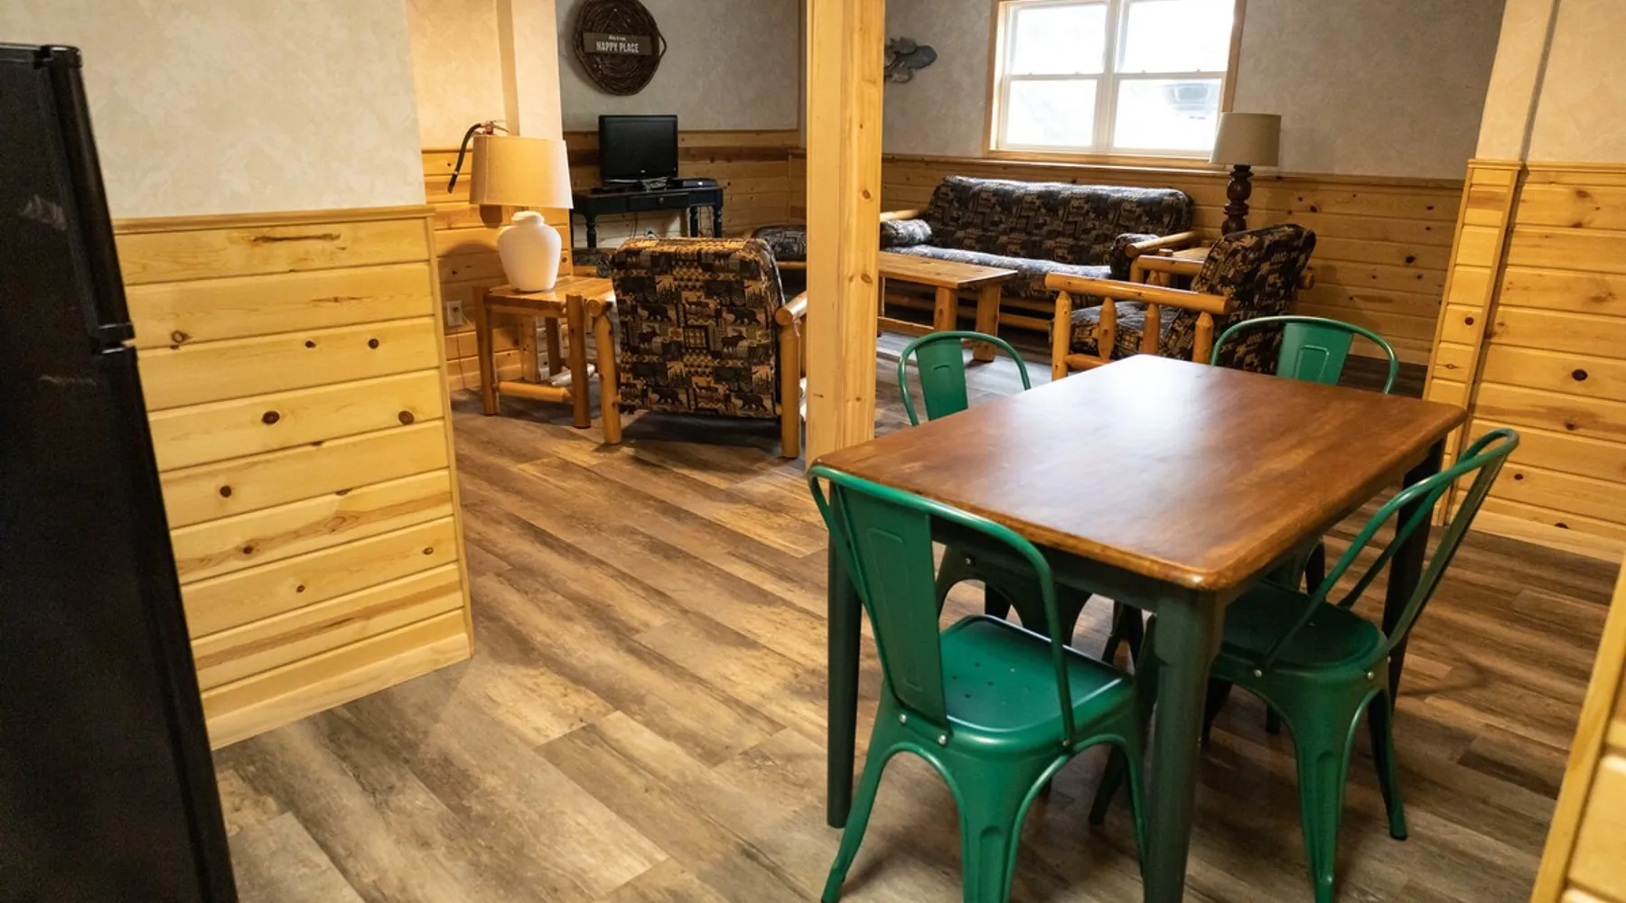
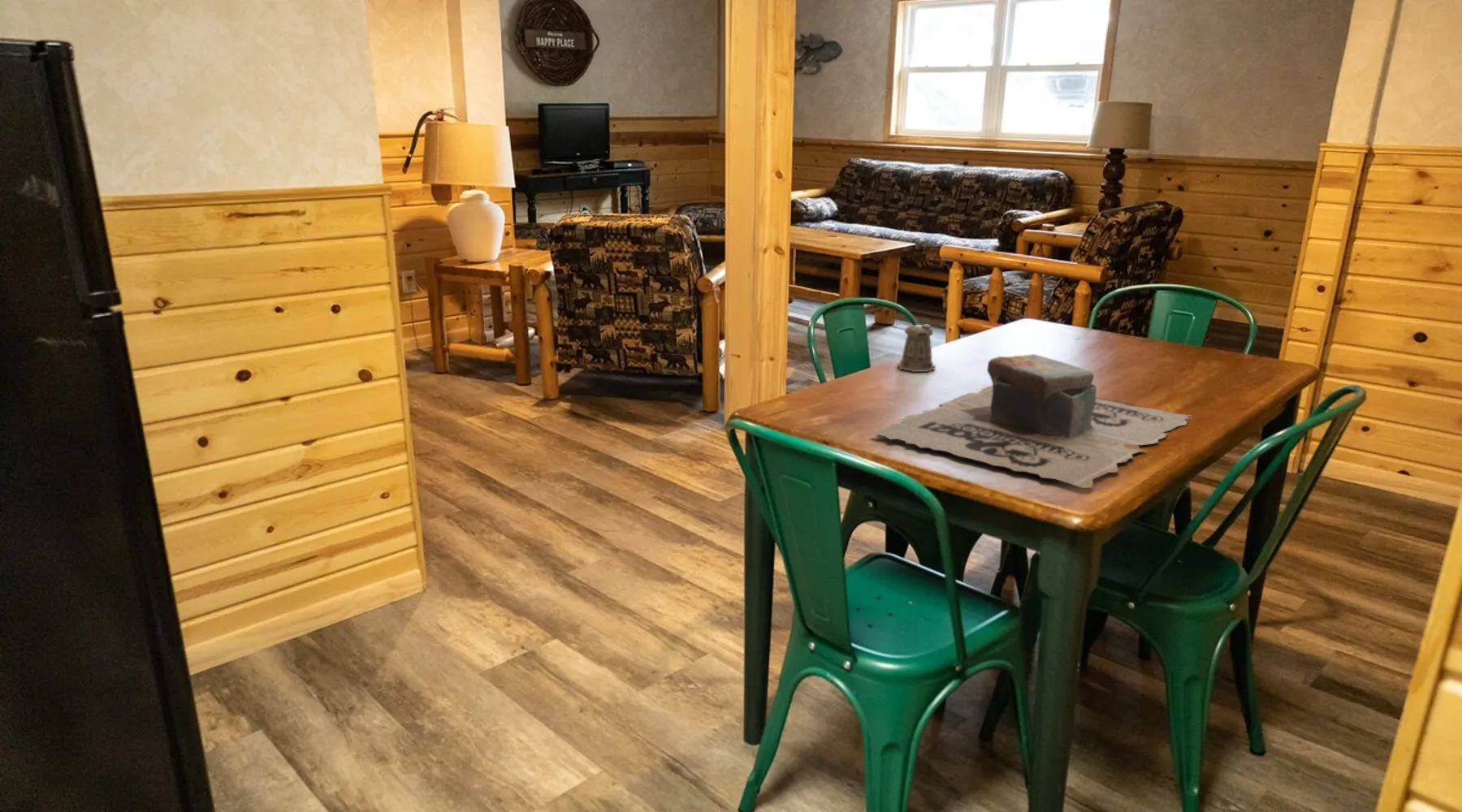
+ pepper shaker [890,324,936,373]
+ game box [871,353,1192,489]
